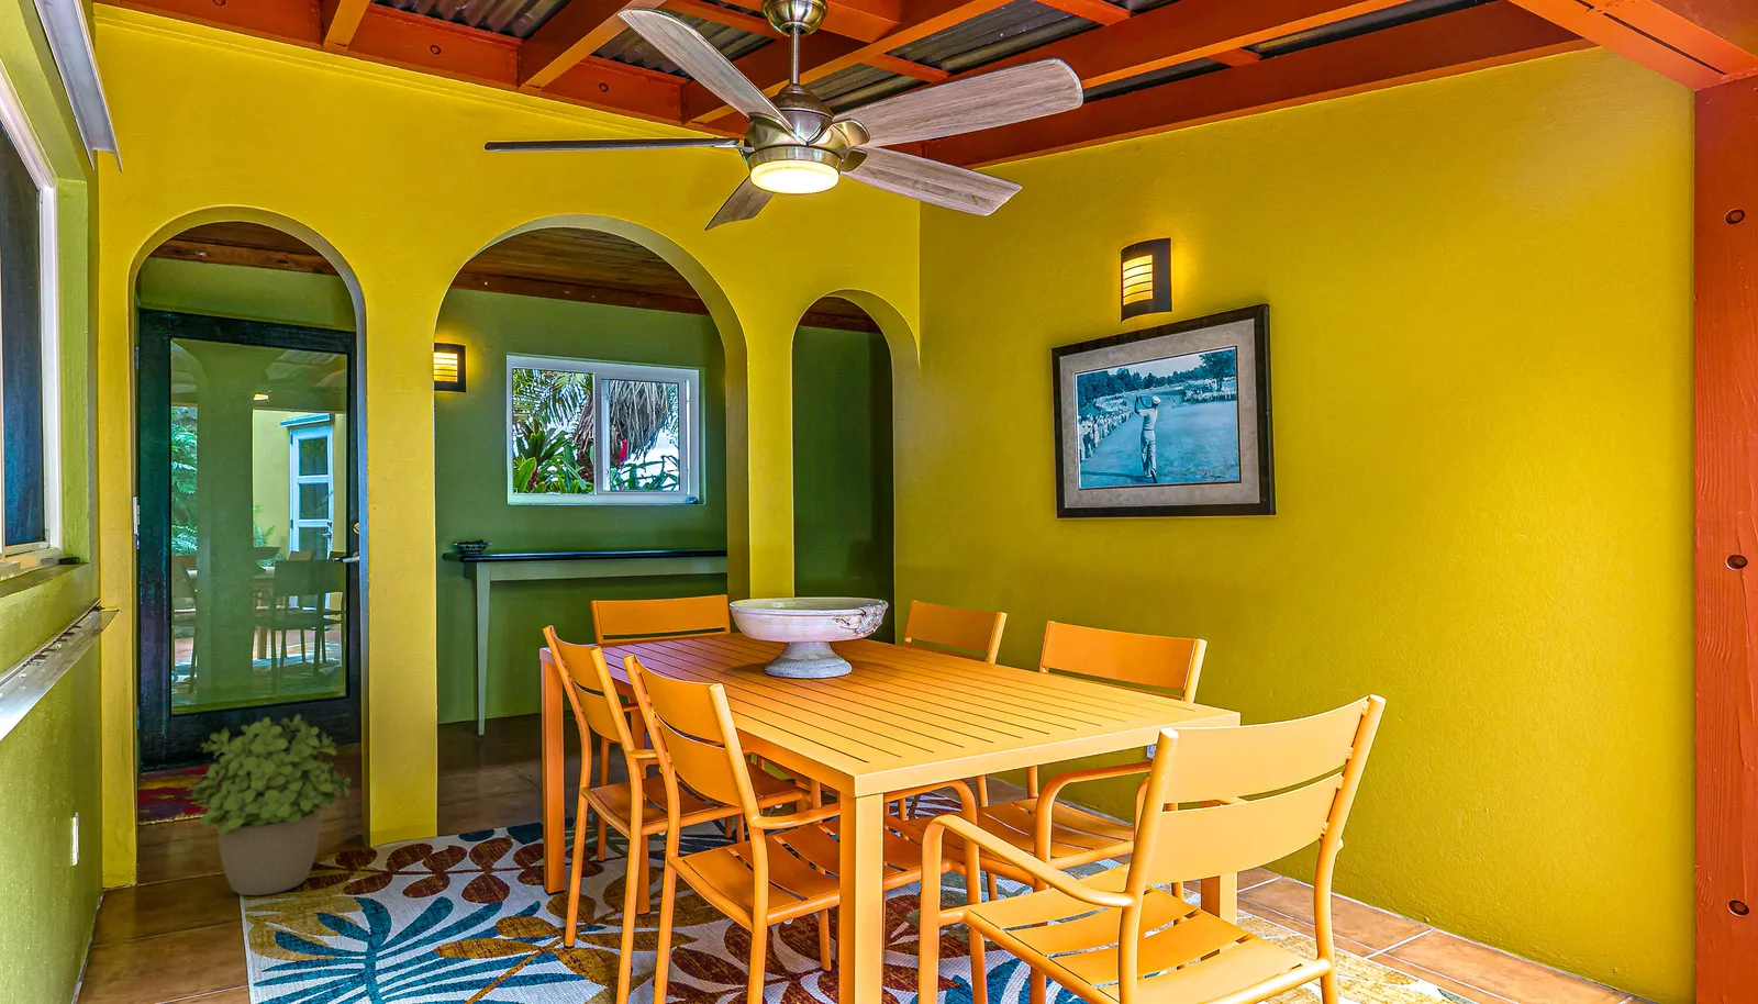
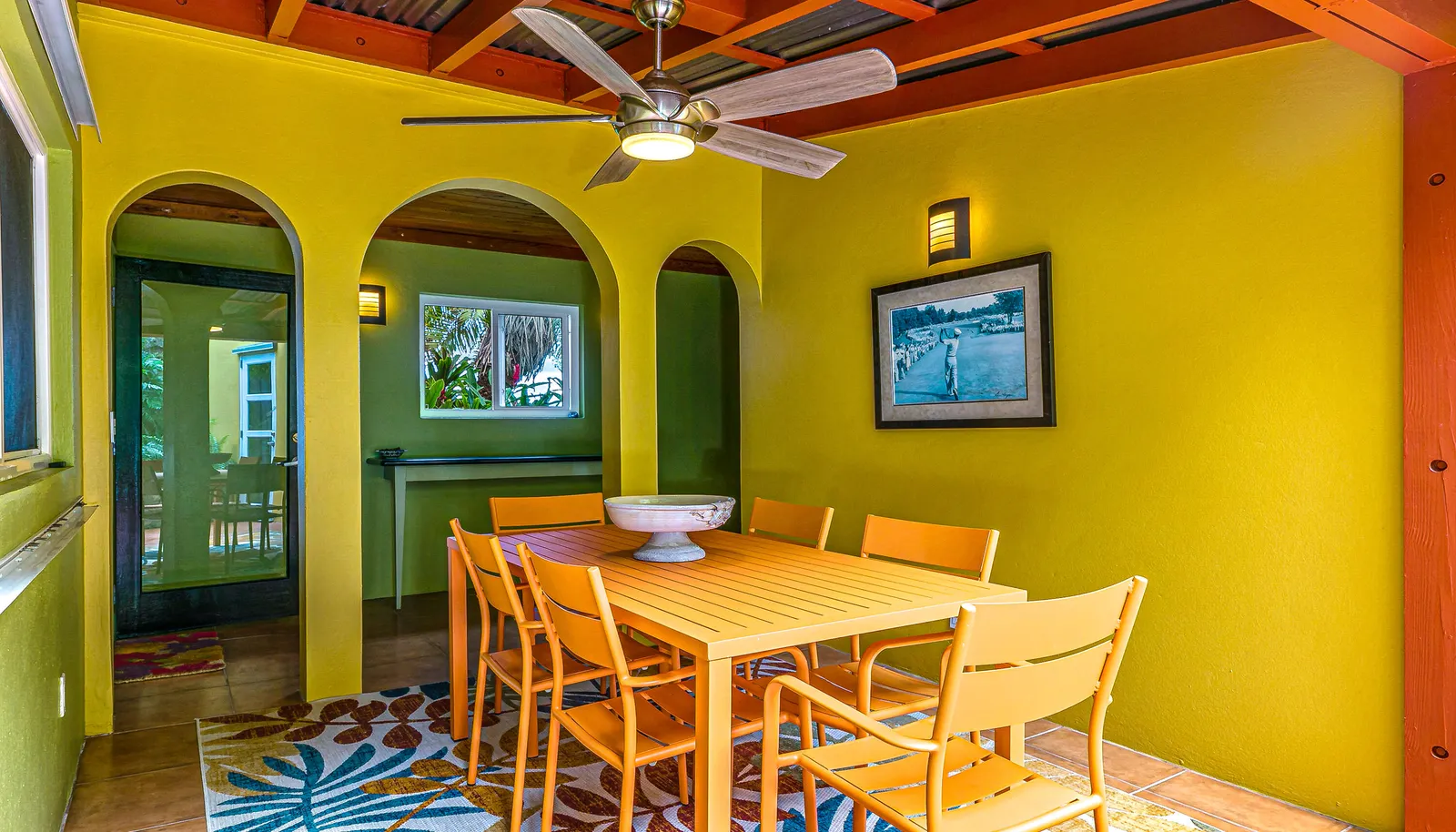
- potted plant [188,713,353,897]
